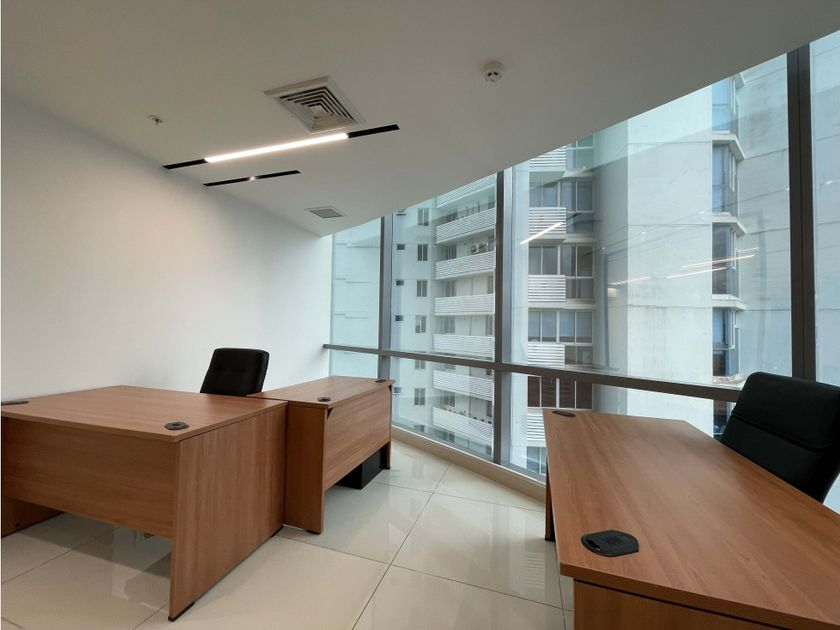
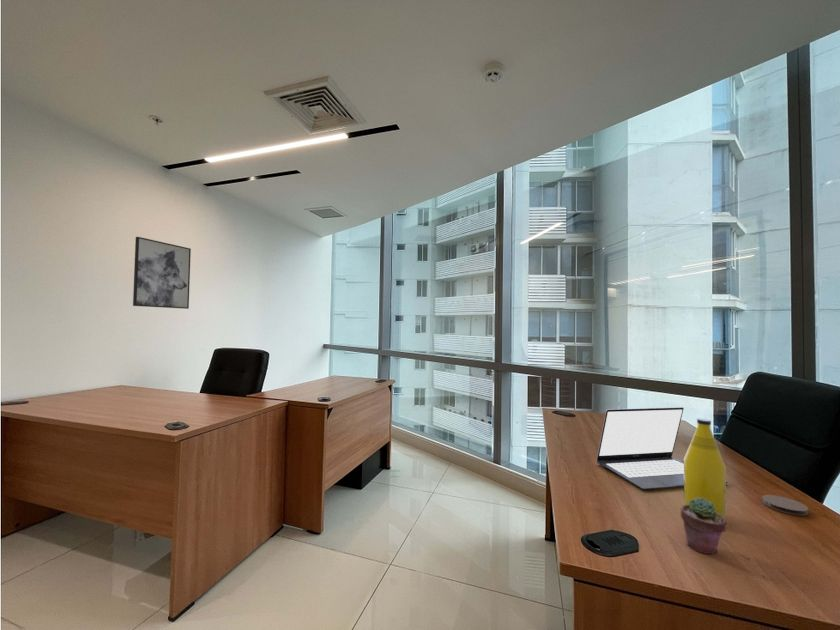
+ potted succulent [680,498,727,555]
+ coaster [761,494,809,517]
+ wall art [132,236,192,310]
+ laptop [595,406,729,490]
+ bottle [683,417,727,518]
